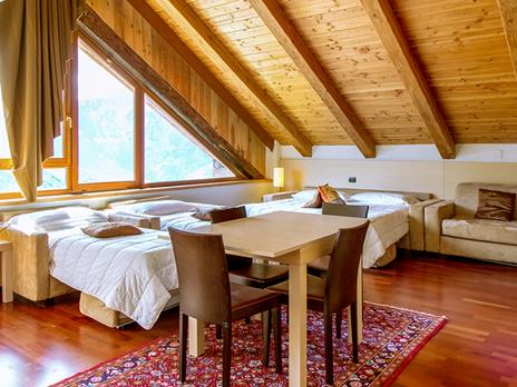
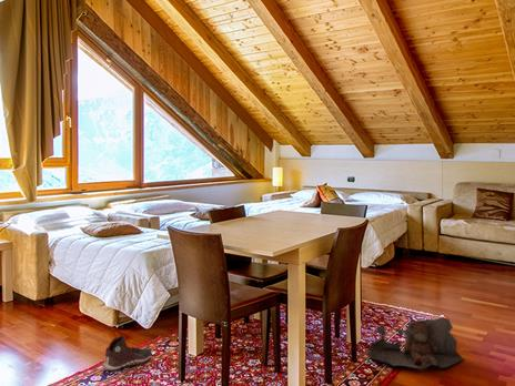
+ bag [366,316,465,370]
+ sneaker [102,335,153,372]
